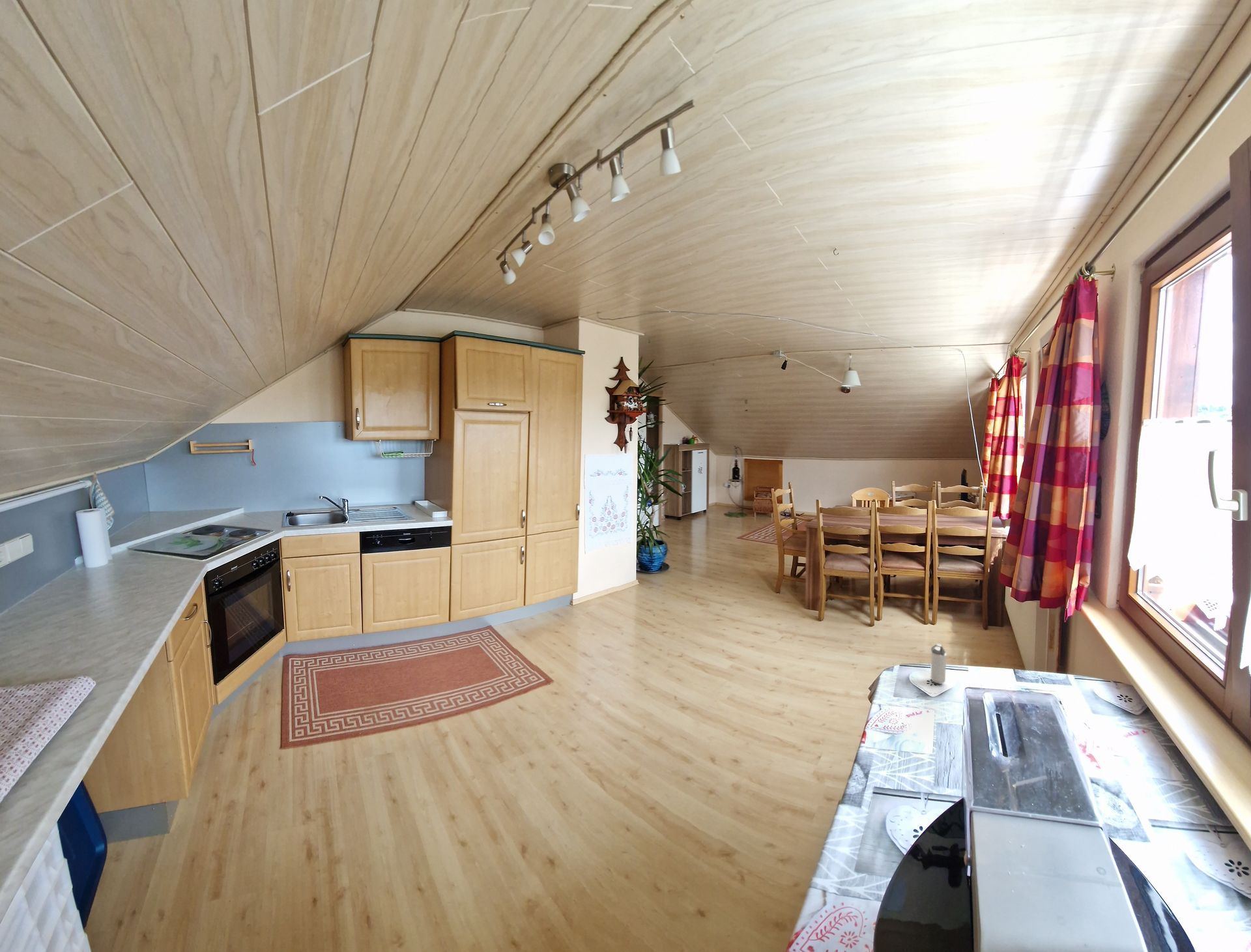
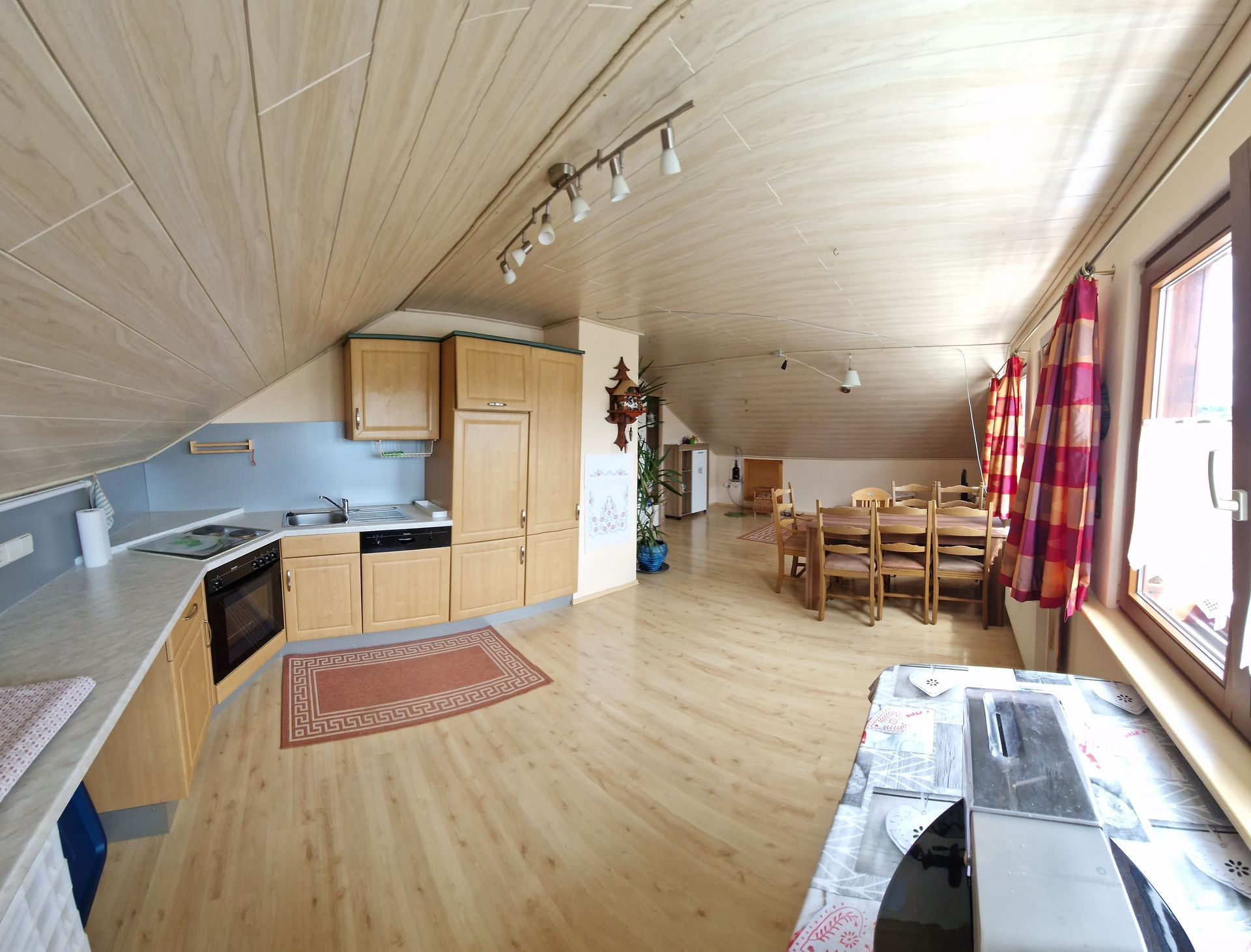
- shaker [930,644,947,685]
